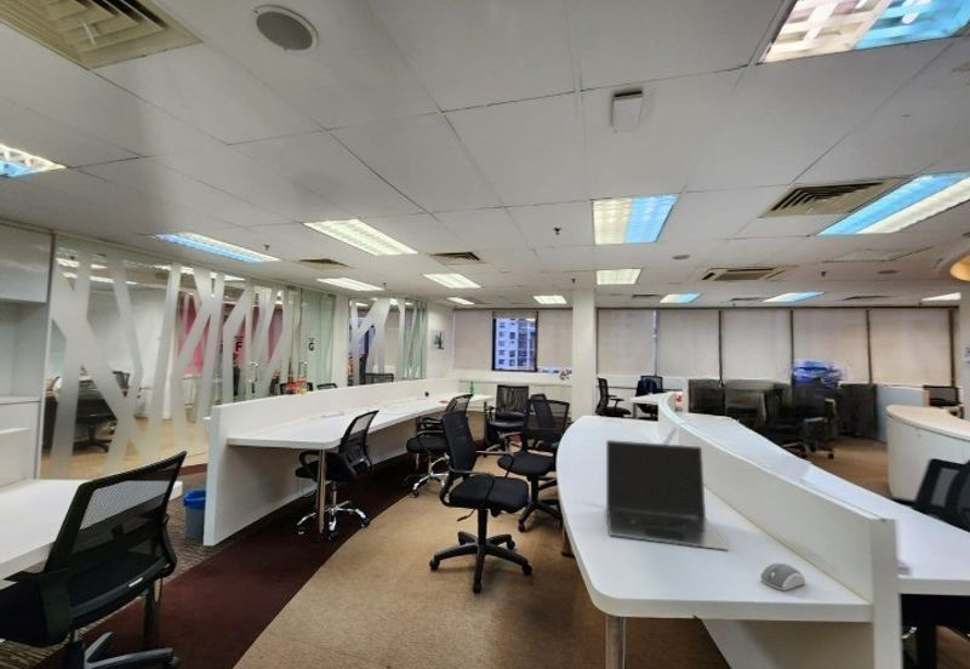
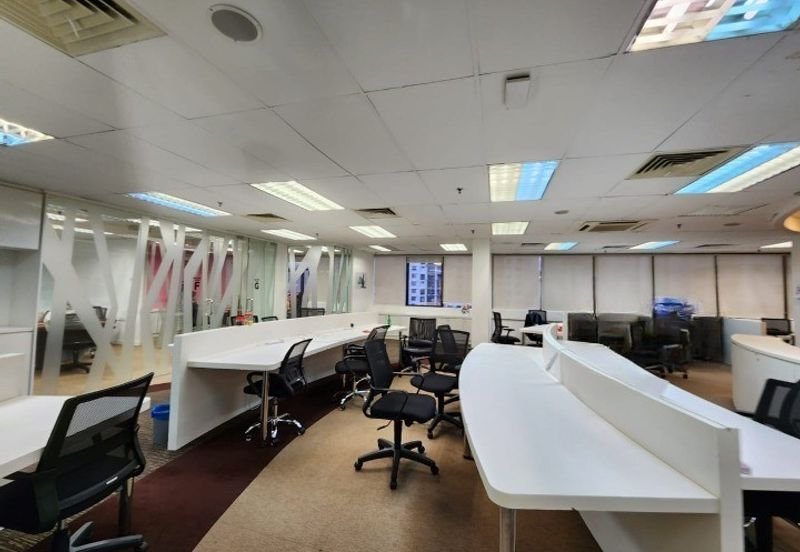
- laptop [605,439,729,551]
- computer mouse [759,562,806,591]
